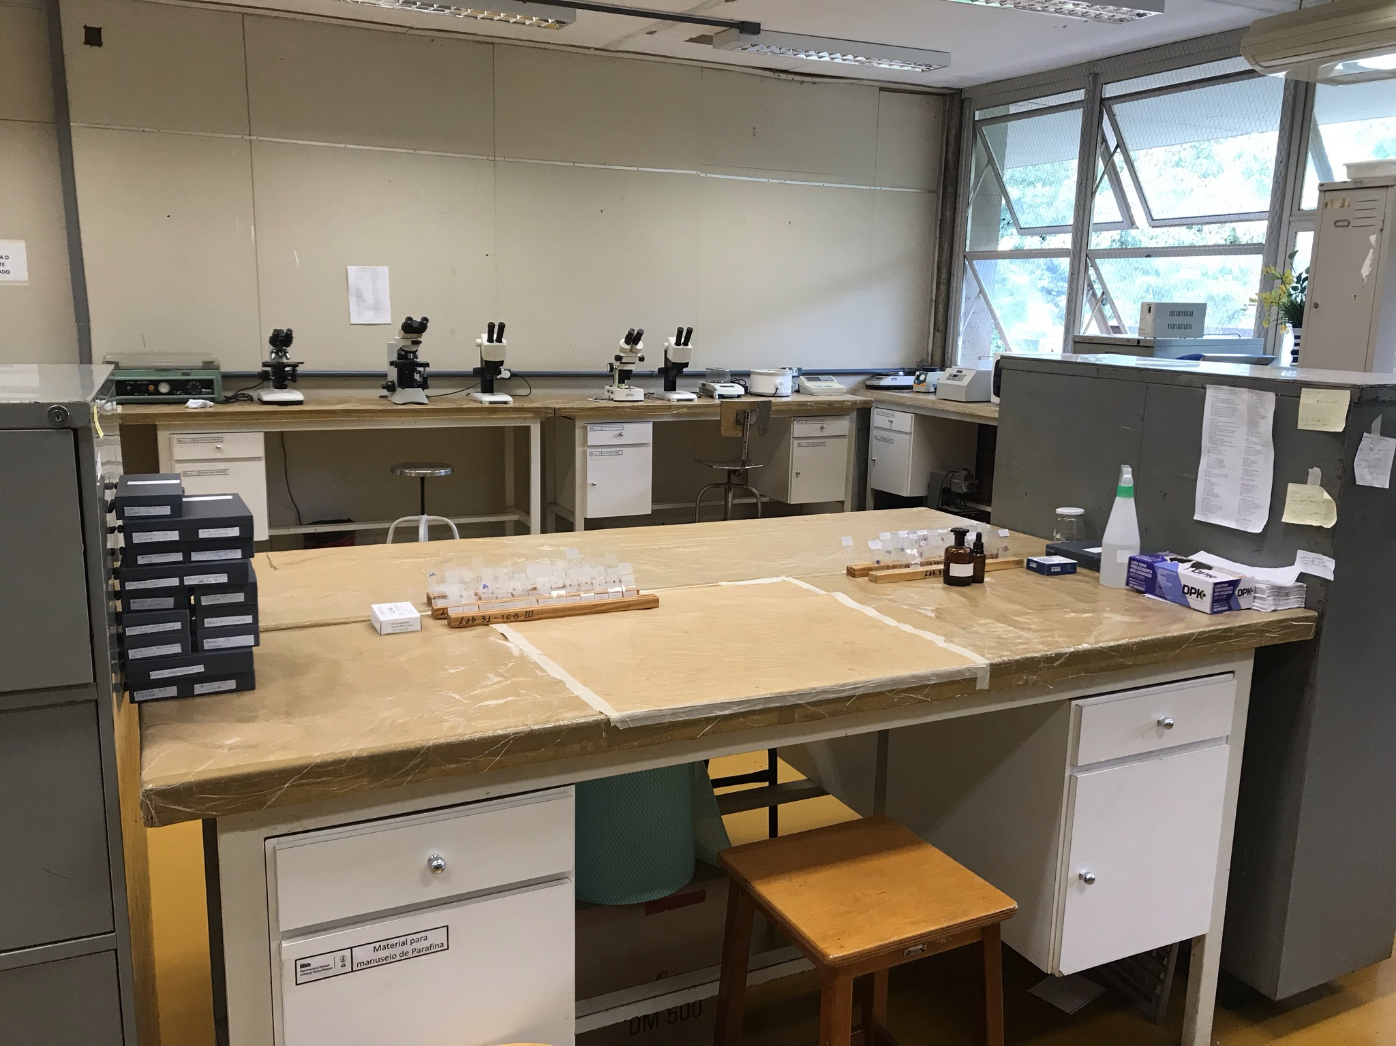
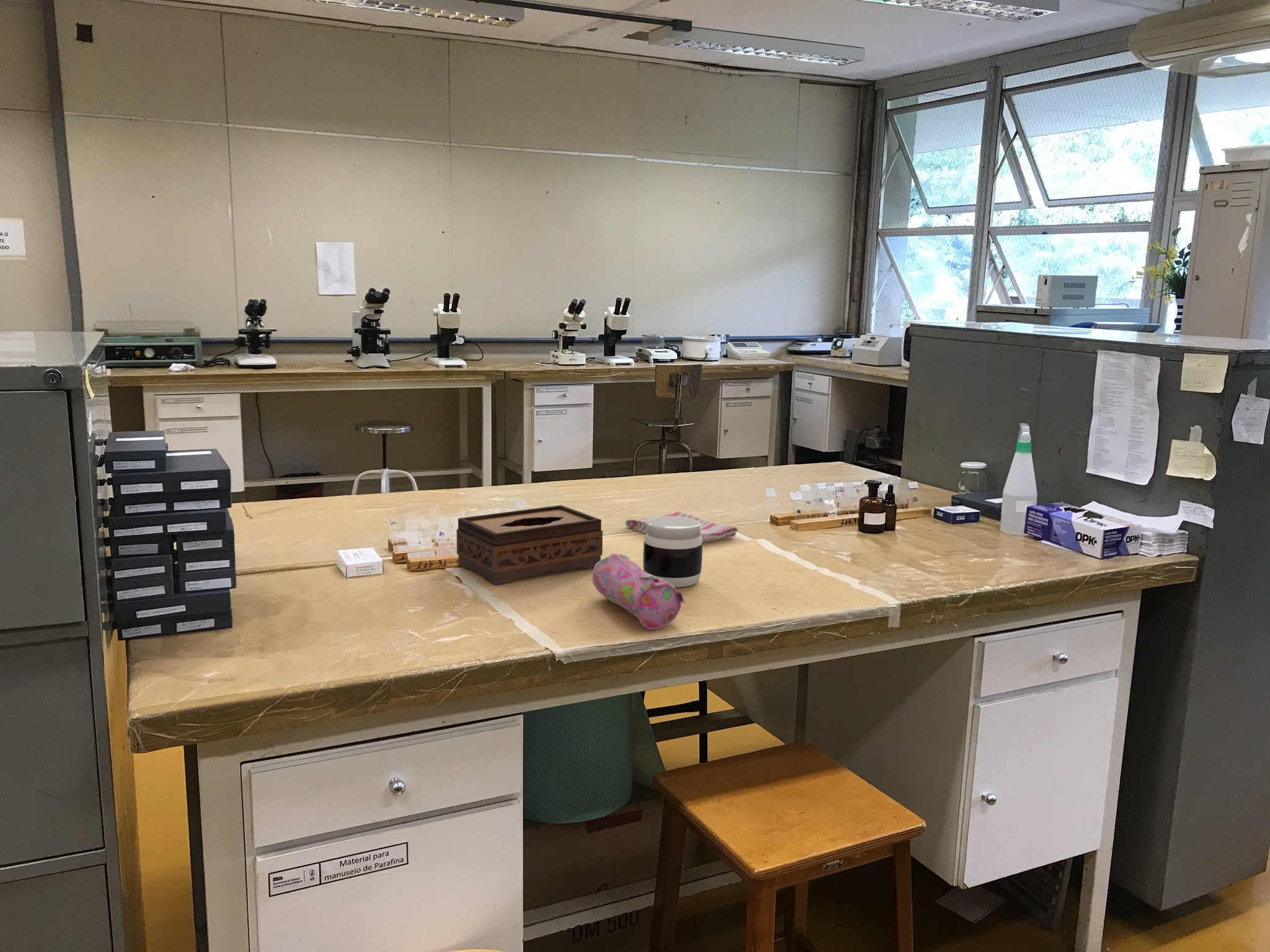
+ dish towel [624,511,739,543]
+ jar [642,516,703,588]
+ pencil case [592,553,685,630]
+ tissue box [456,505,603,585]
